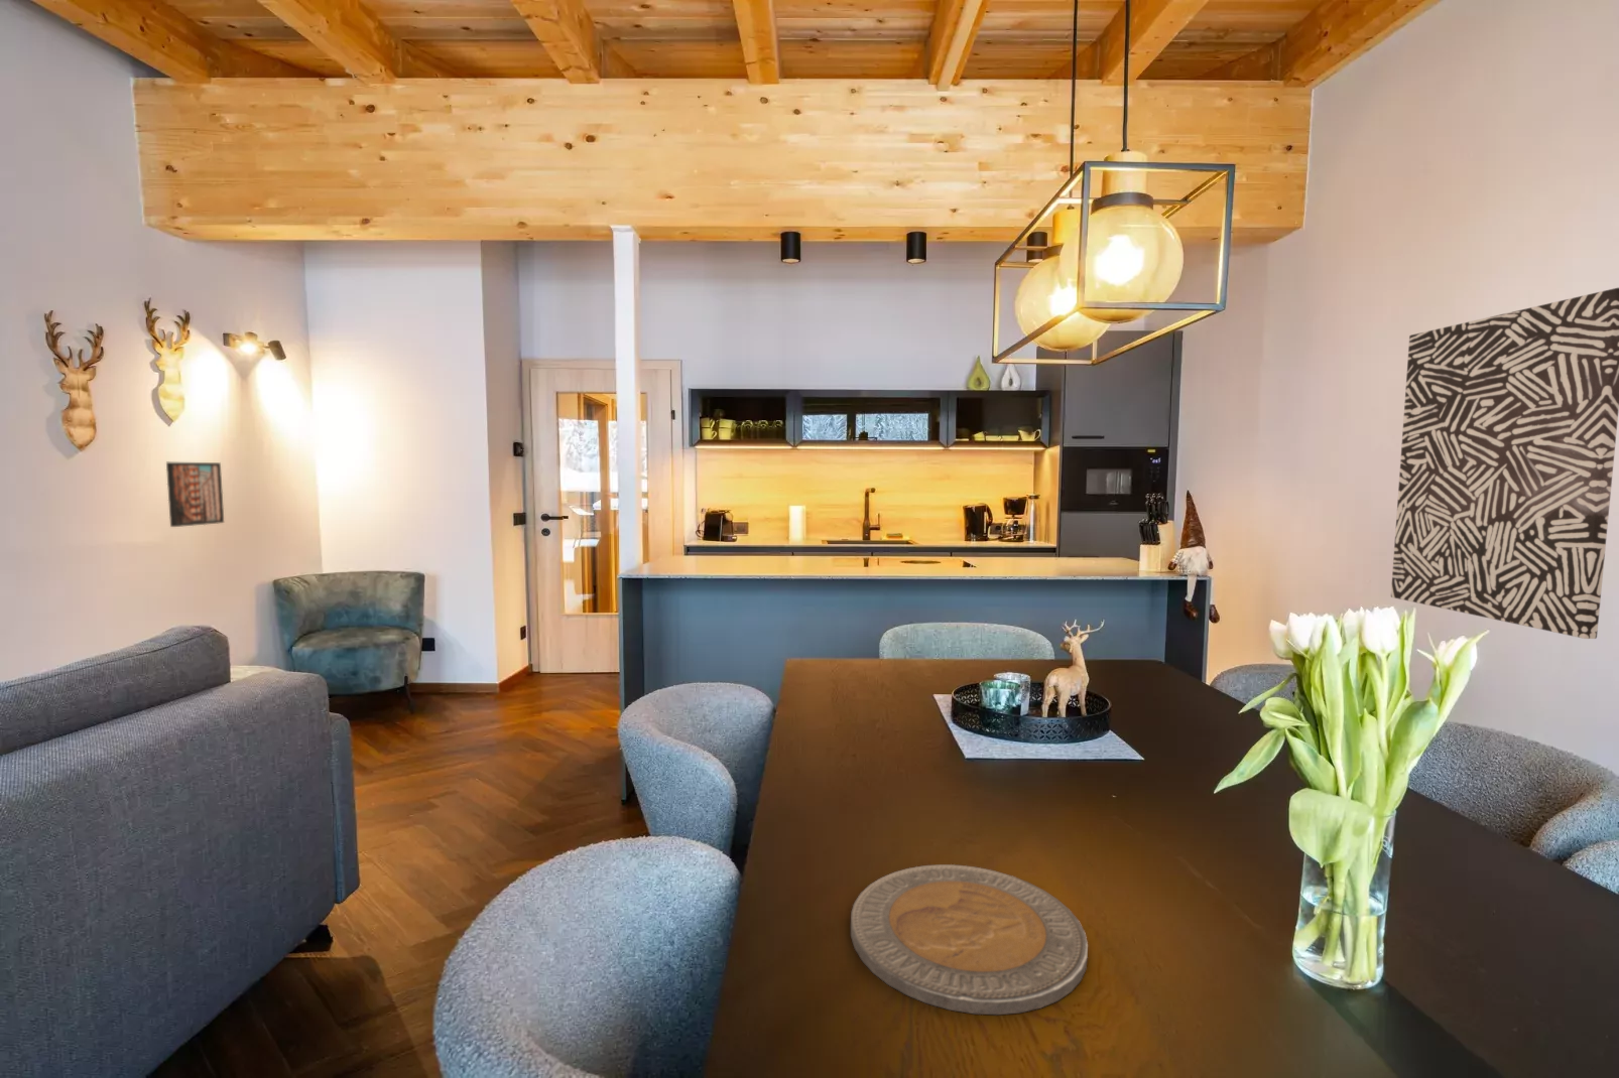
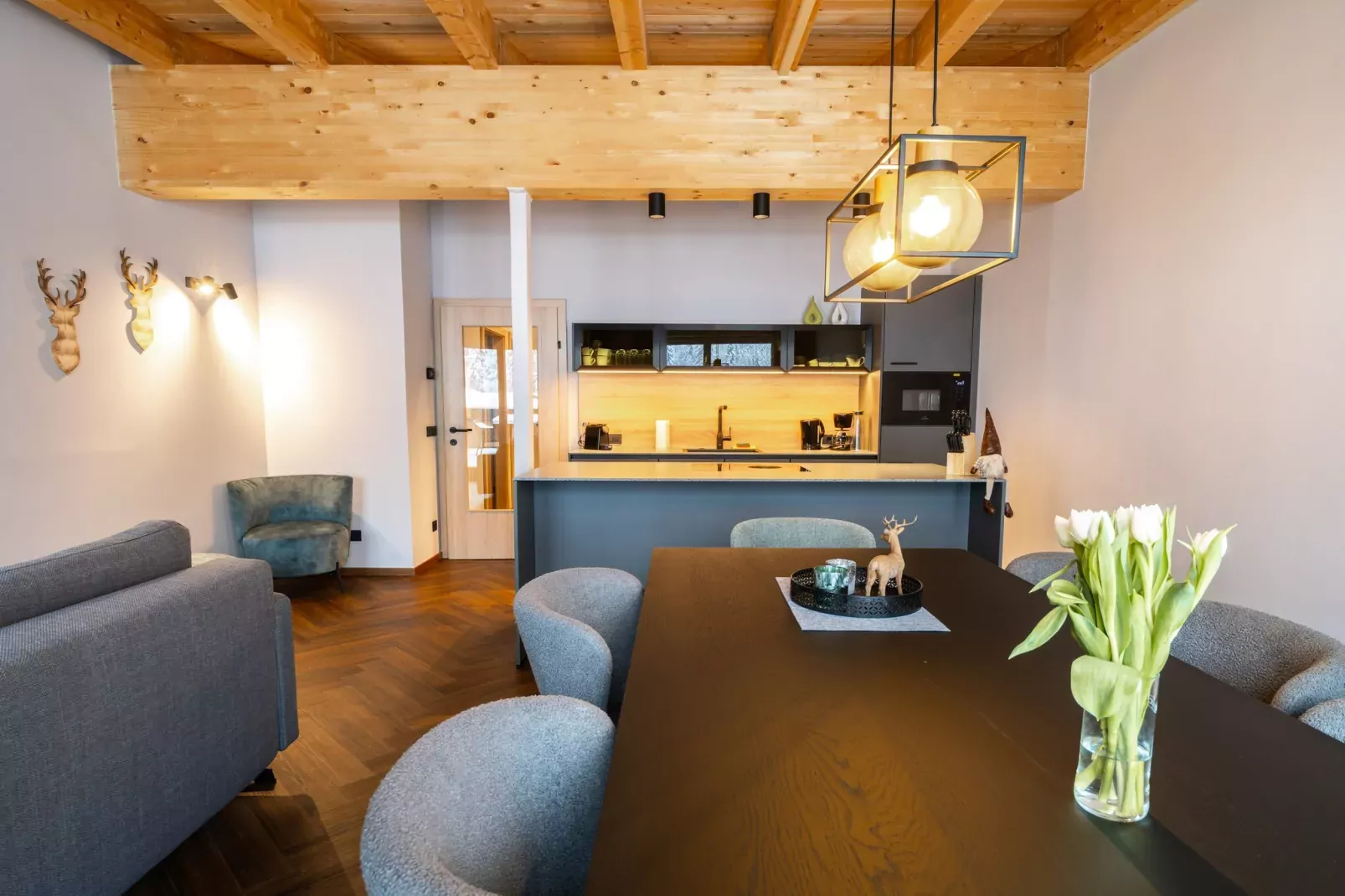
- plate [850,864,1088,1015]
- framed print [165,462,225,528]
- wall art [1390,288,1619,640]
